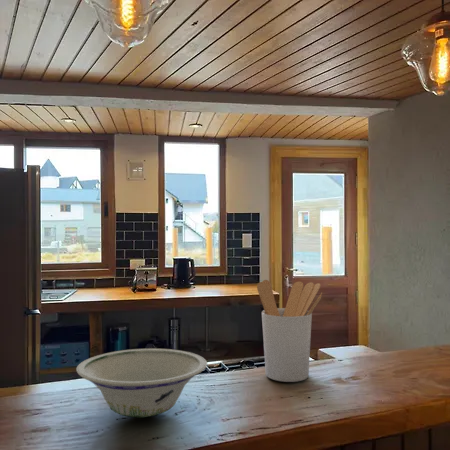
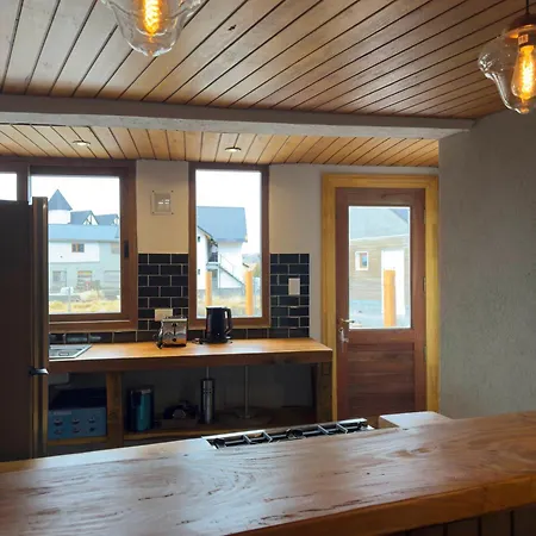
- utensil holder [256,279,323,383]
- bowl [75,347,208,419]
